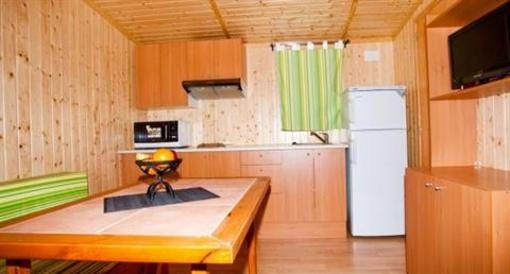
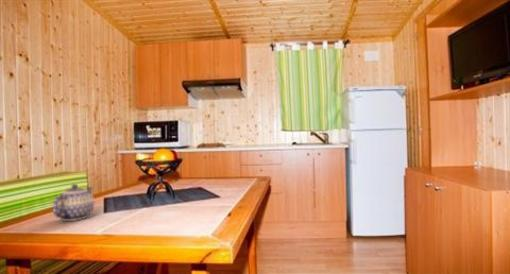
+ teapot [51,183,95,222]
